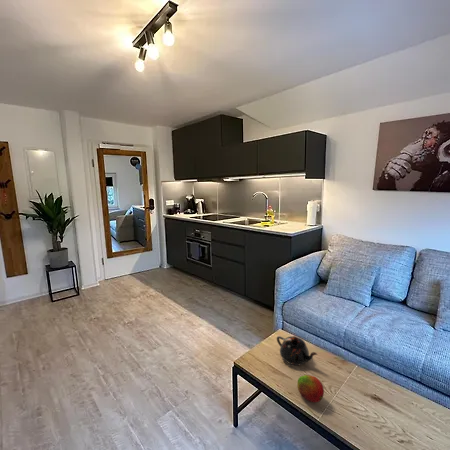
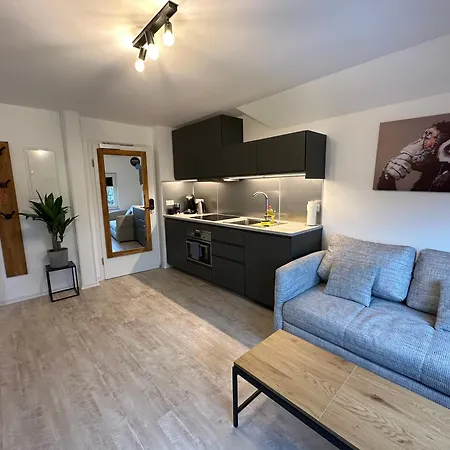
- fruit [296,374,325,403]
- teapot [276,335,318,366]
